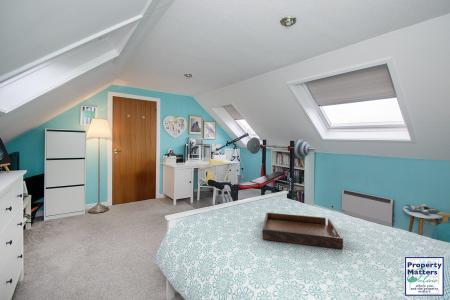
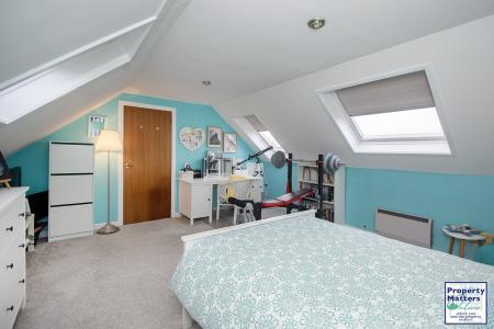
- serving tray [261,211,344,250]
